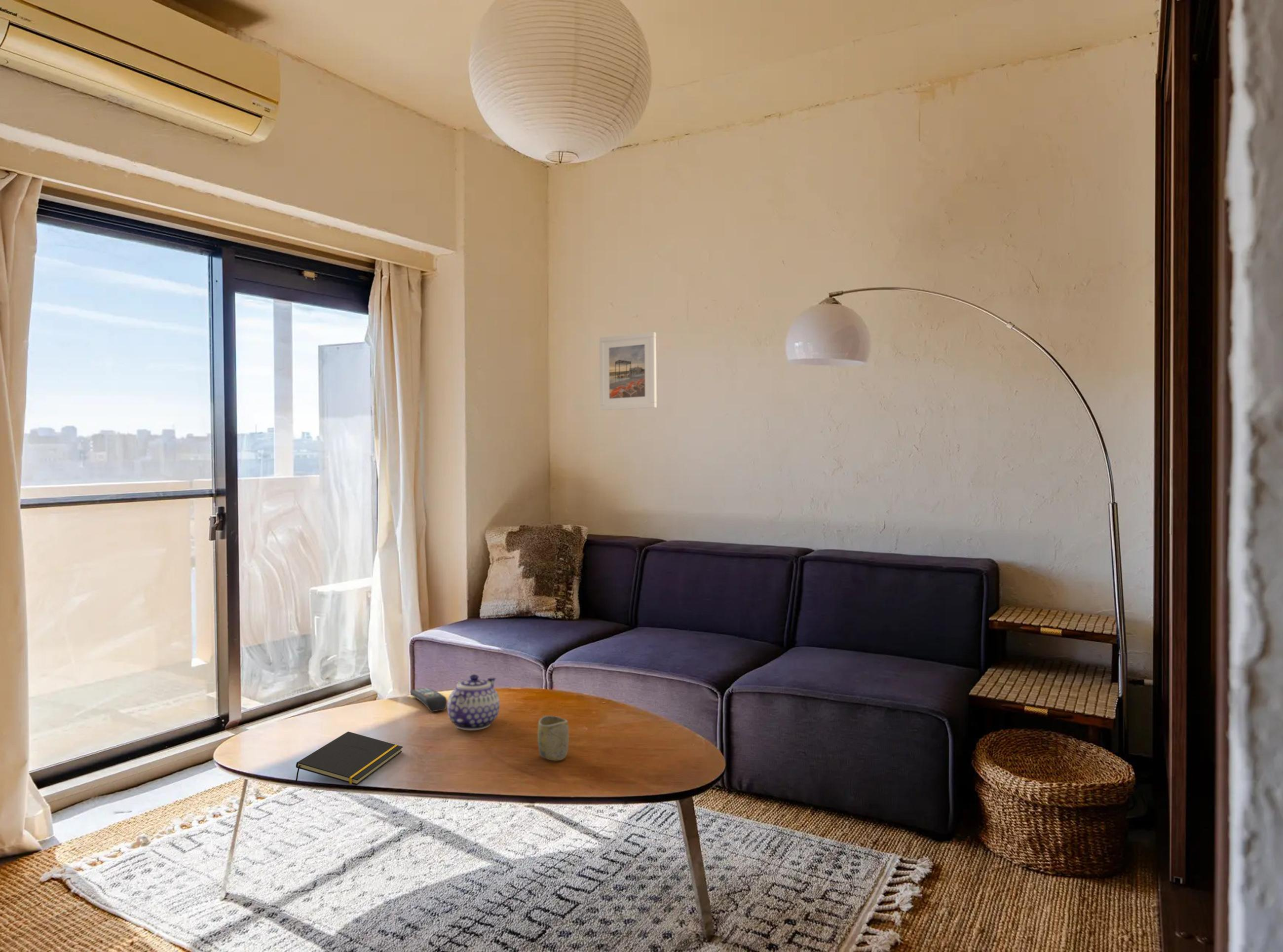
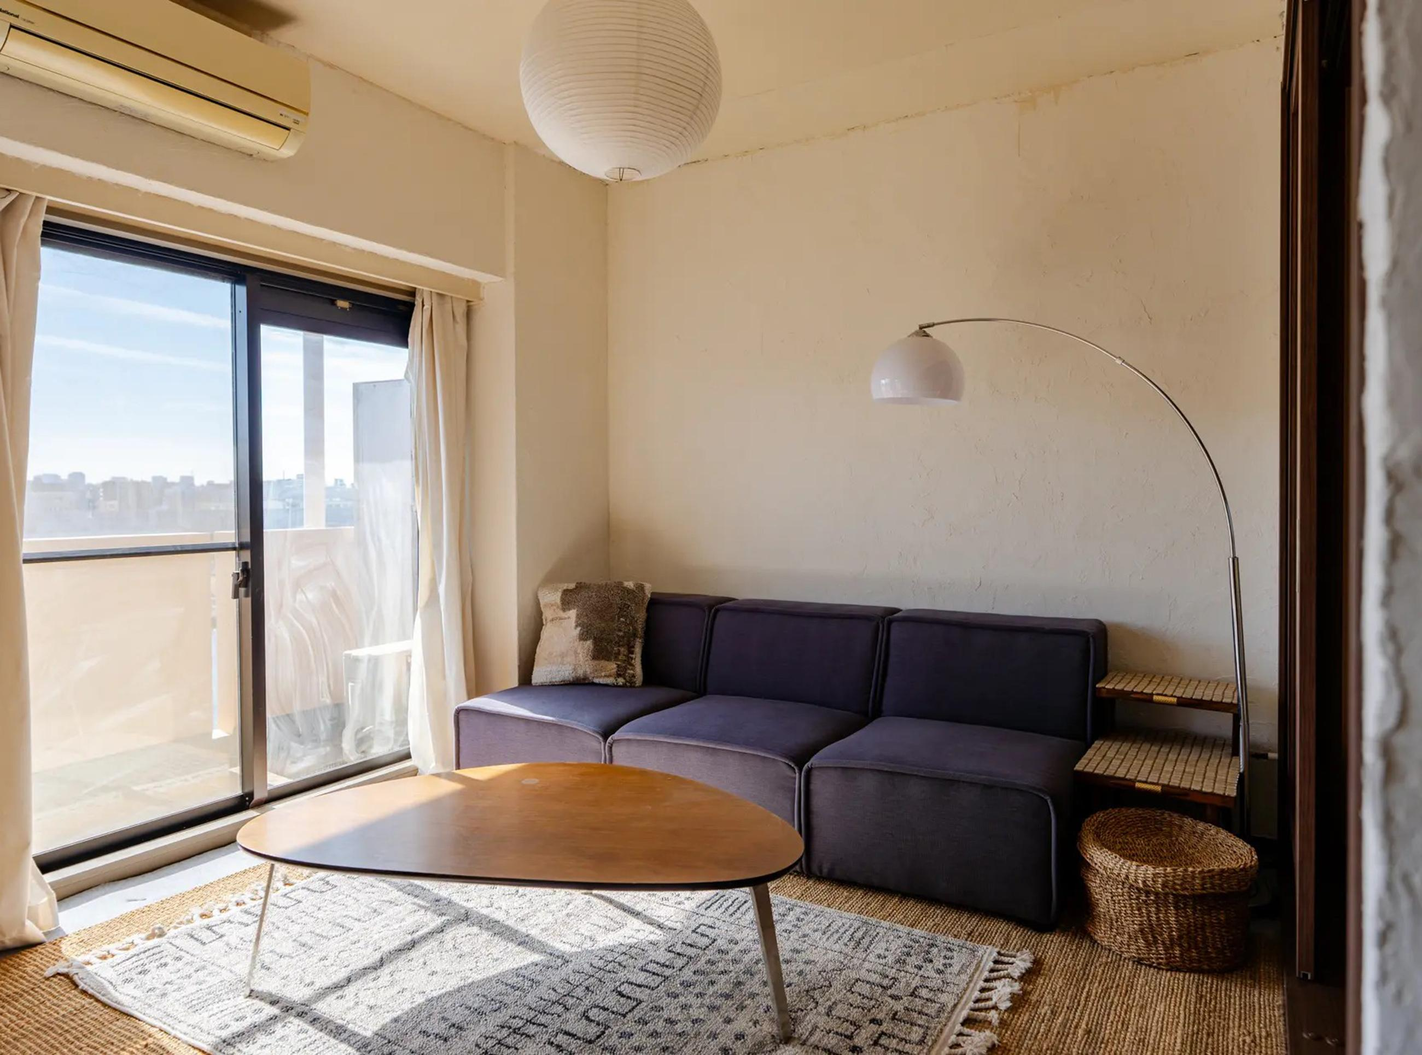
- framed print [599,331,657,411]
- cup [537,715,569,762]
- notepad [295,731,403,786]
- teapot [447,674,500,731]
- remote control [410,687,448,712]
